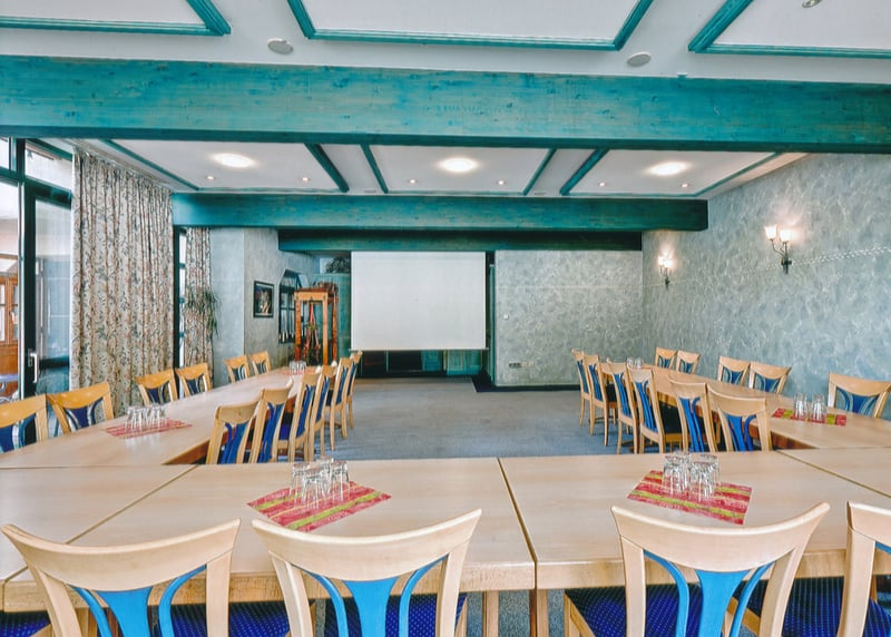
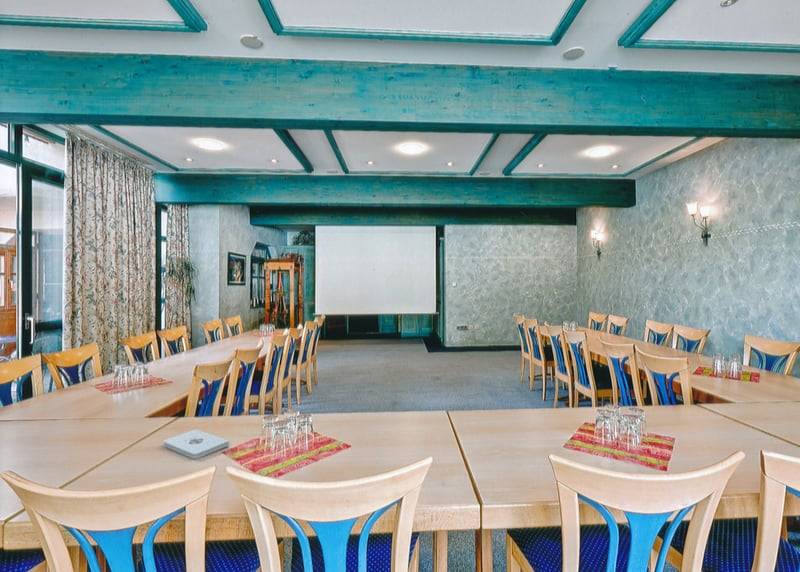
+ notepad [162,428,230,460]
